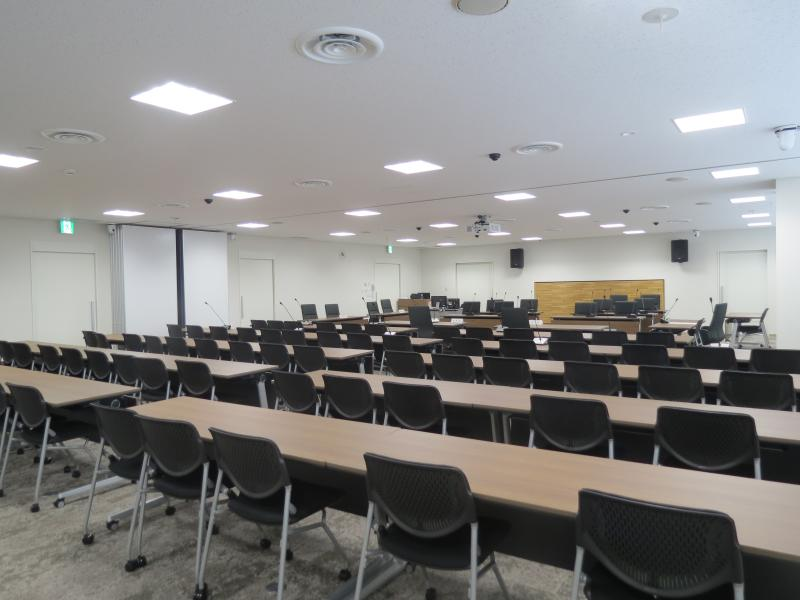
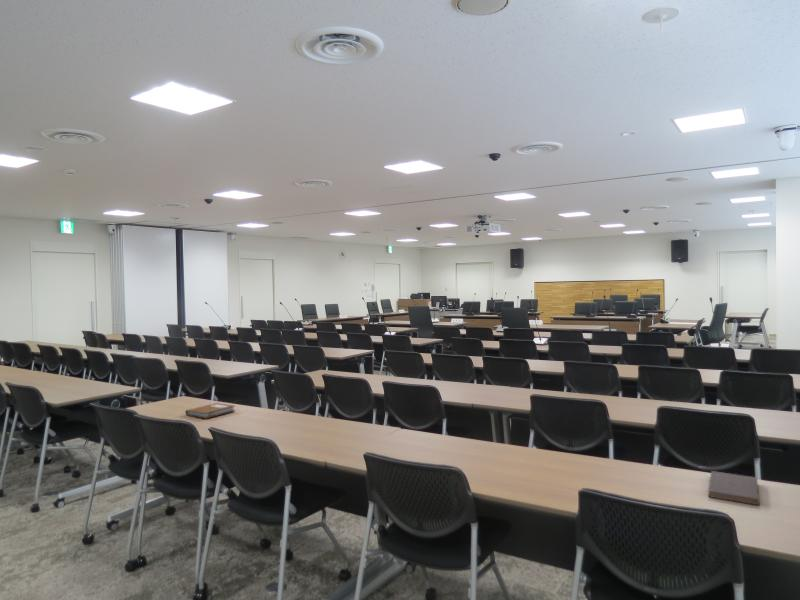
+ book [707,470,760,506]
+ notebook [184,402,236,420]
